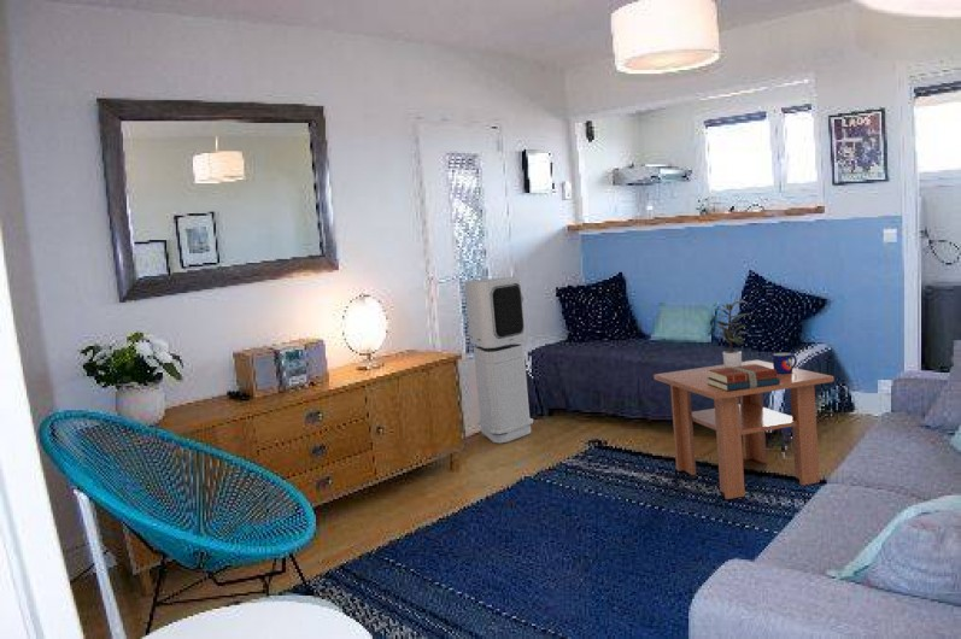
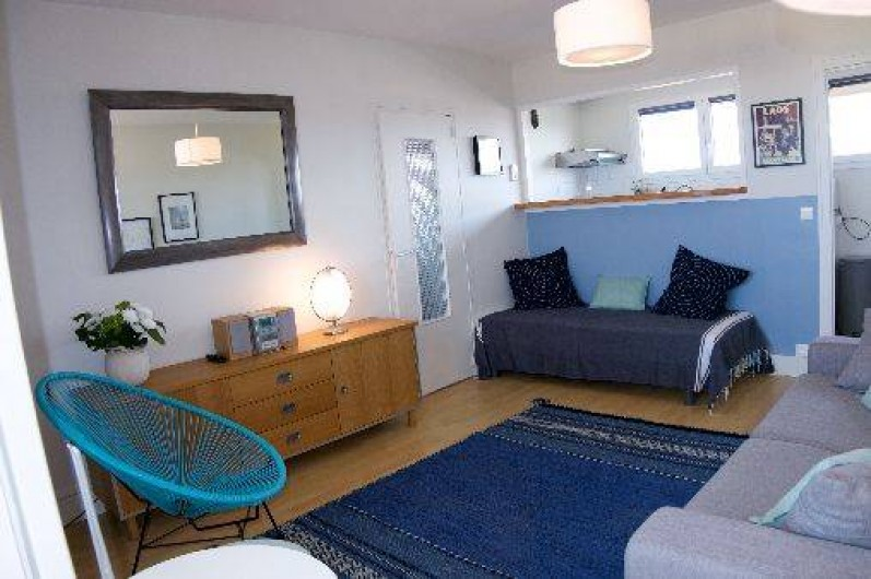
- mug [772,352,798,374]
- coffee table [652,359,836,500]
- potted plant [708,299,752,368]
- books [708,364,780,391]
- air purifier [463,276,534,444]
